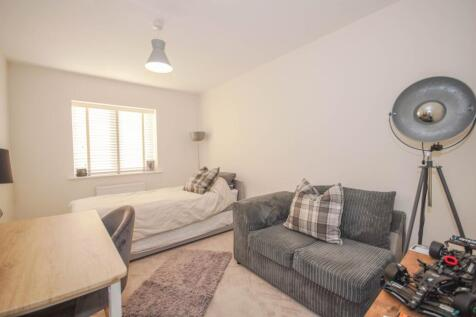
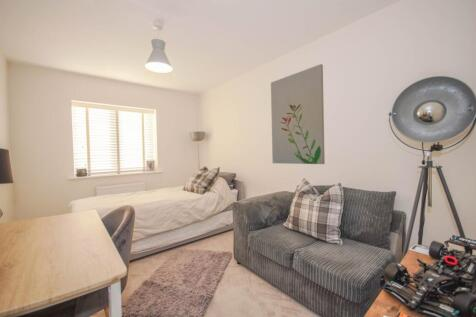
+ wall art [270,63,326,165]
